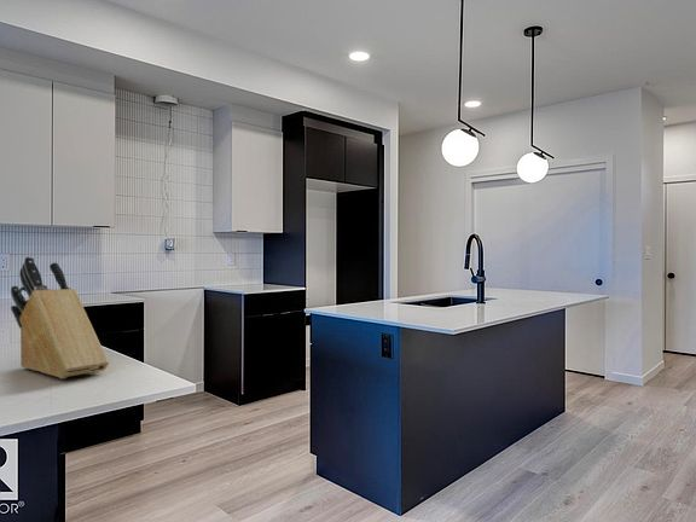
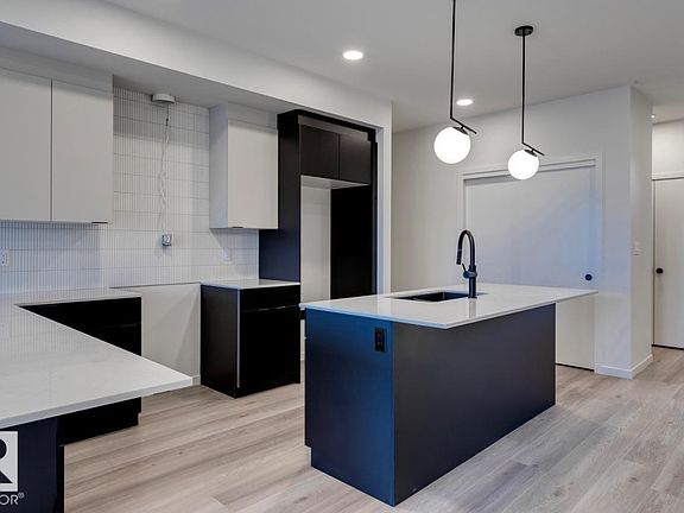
- knife block [10,255,110,379]
